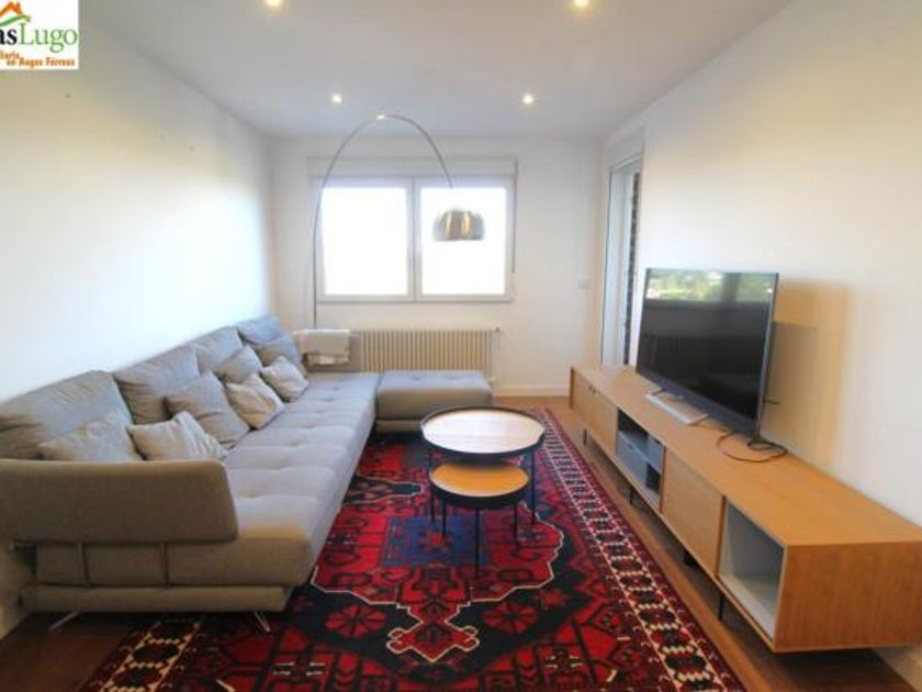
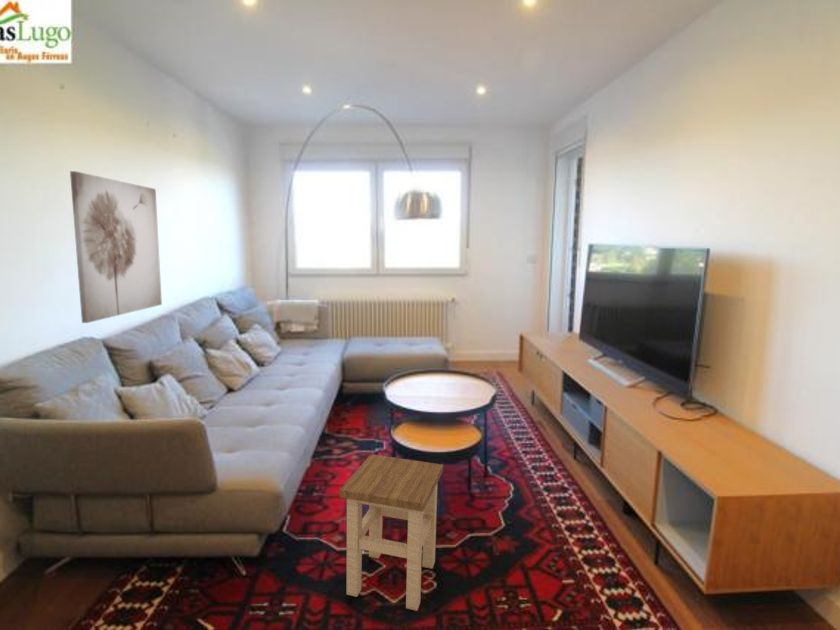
+ stool [339,453,444,612]
+ wall art [69,170,163,324]
